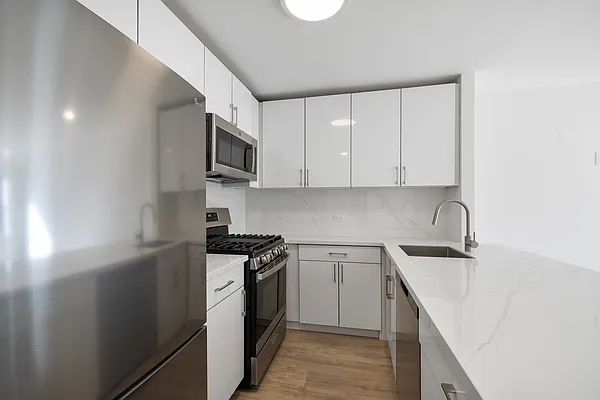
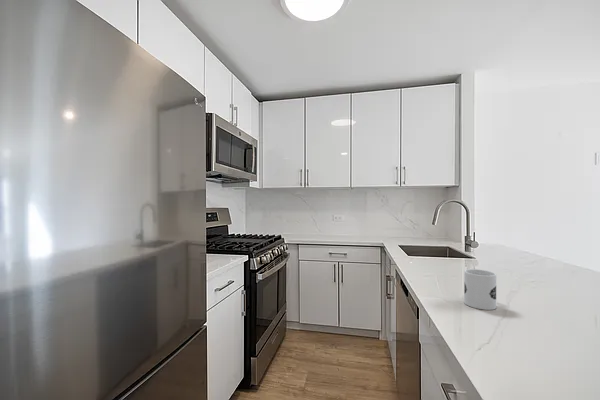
+ mug [463,268,497,311]
